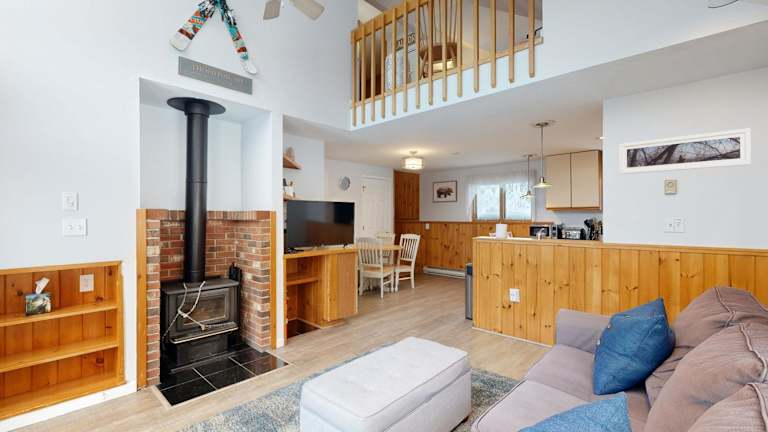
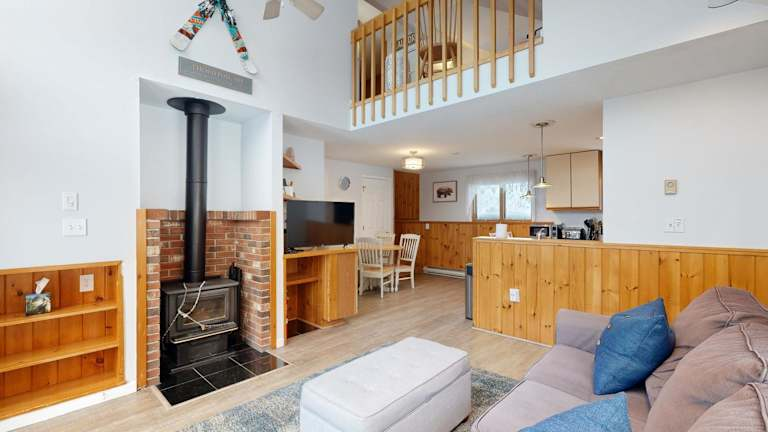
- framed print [619,127,752,175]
